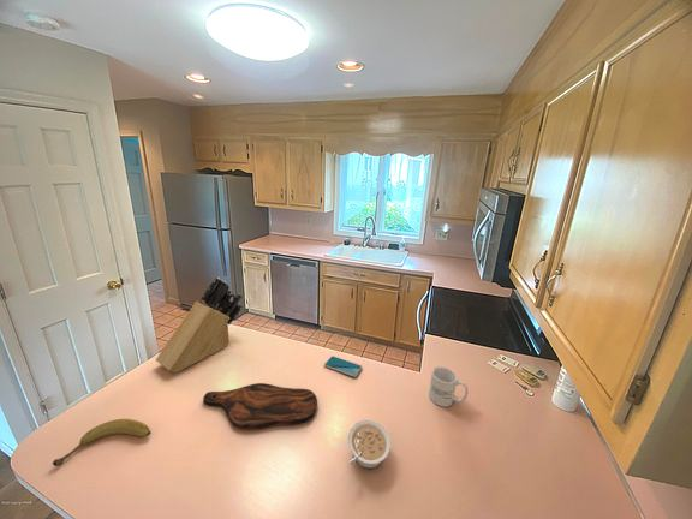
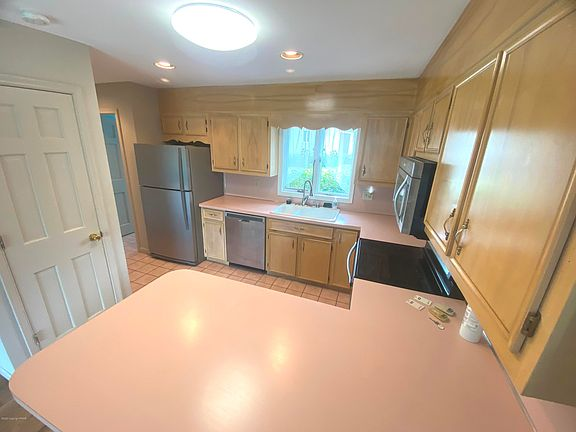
- knife block [155,276,244,374]
- cutting board [202,382,318,430]
- mug [428,365,470,408]
- fruit [52,418,153,467]
- smartphone [323,356,363,378]
- legume [347,419,392,470]
